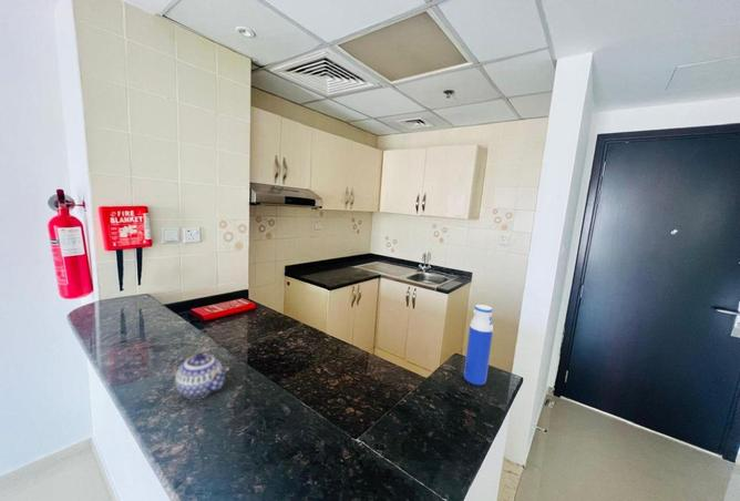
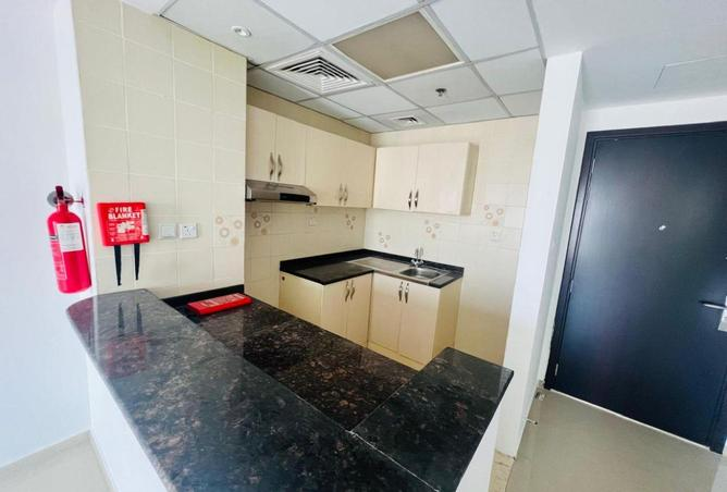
- water bottle [463,304,494,386]
- teapot [169,351,230,400]
